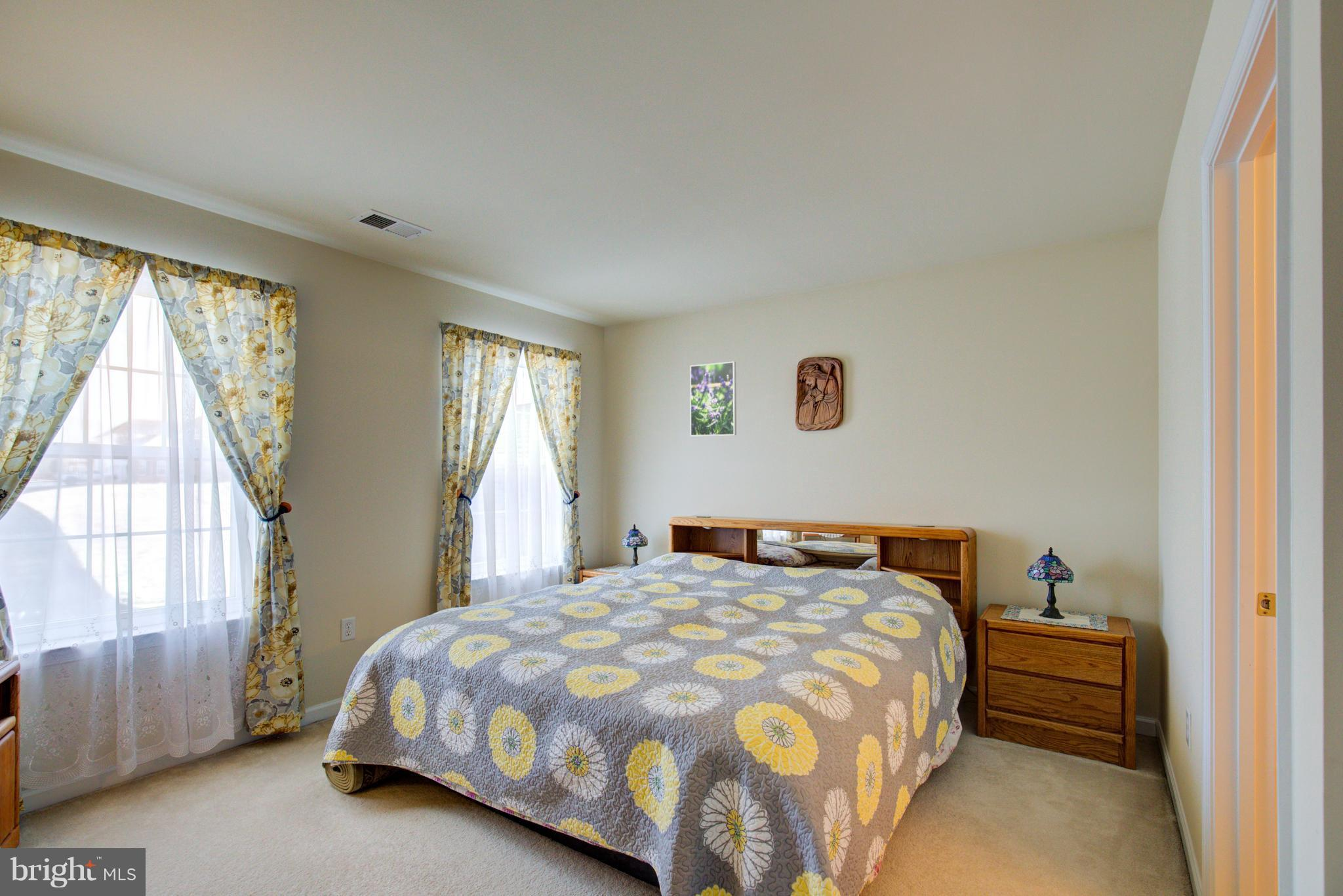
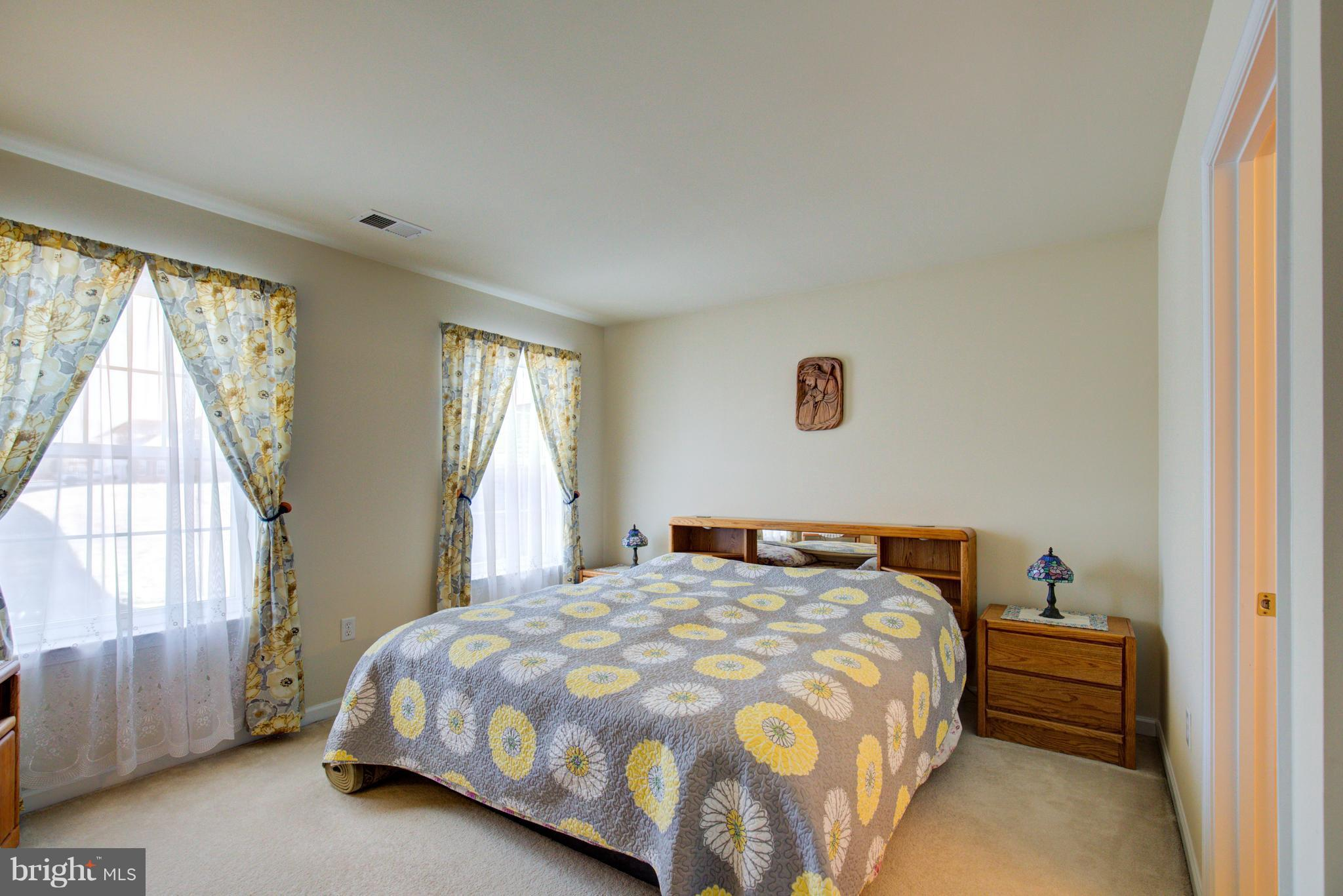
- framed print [689,361,737,437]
